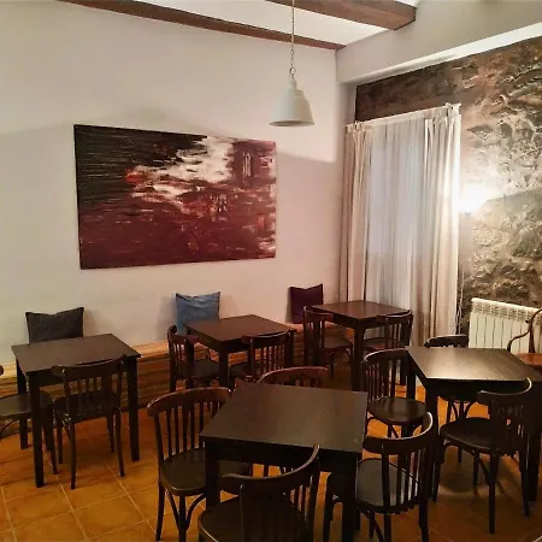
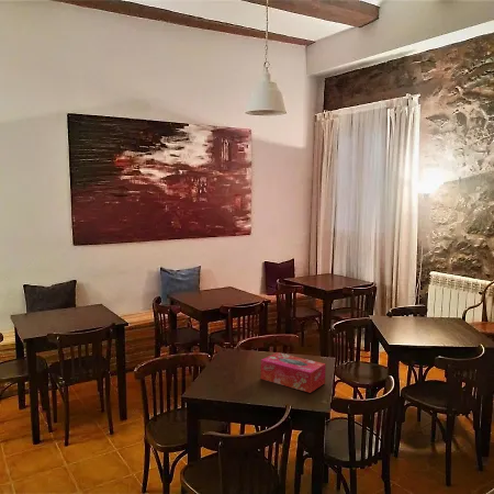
+ tissue box [259,351,327,394]
